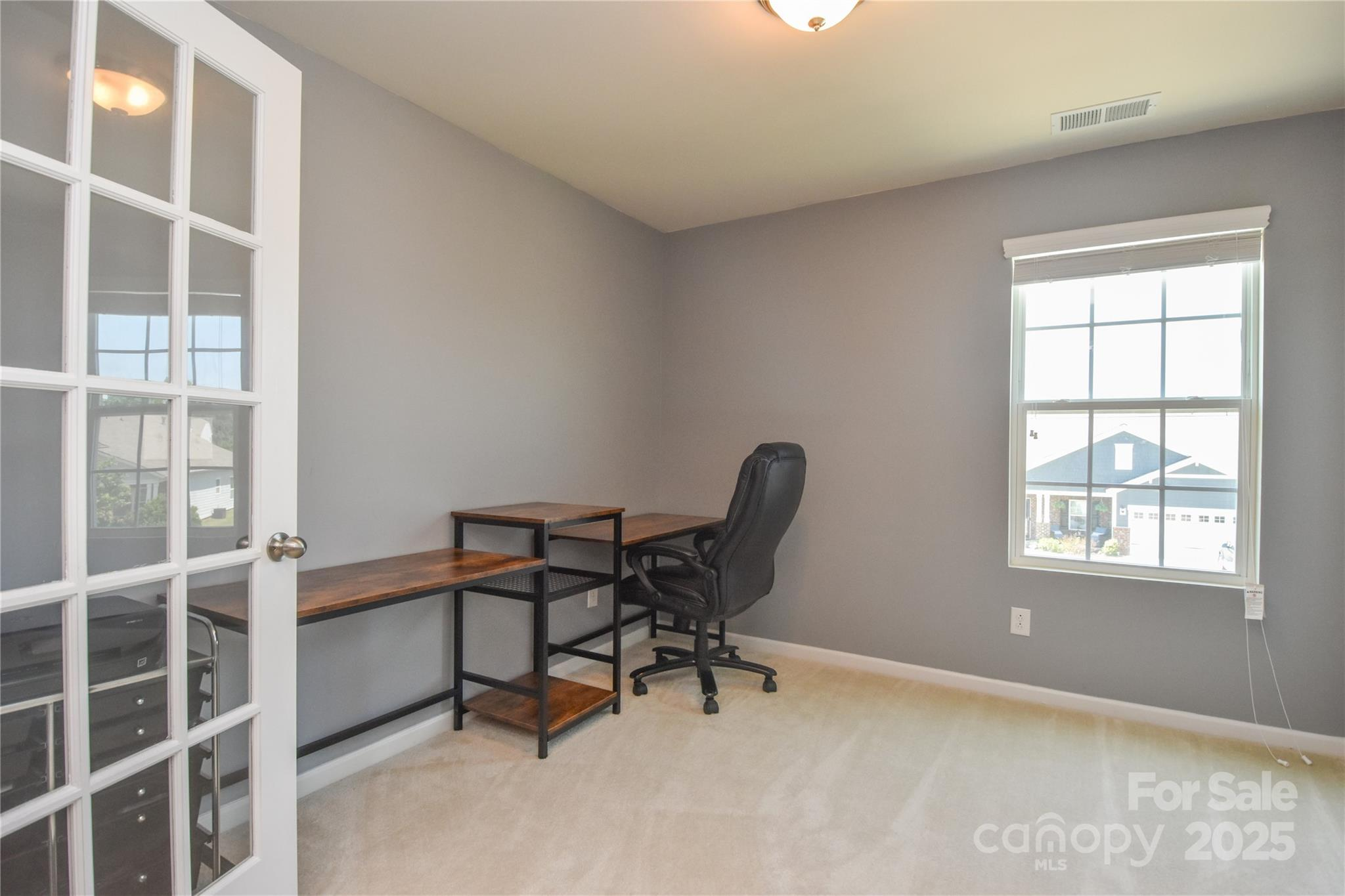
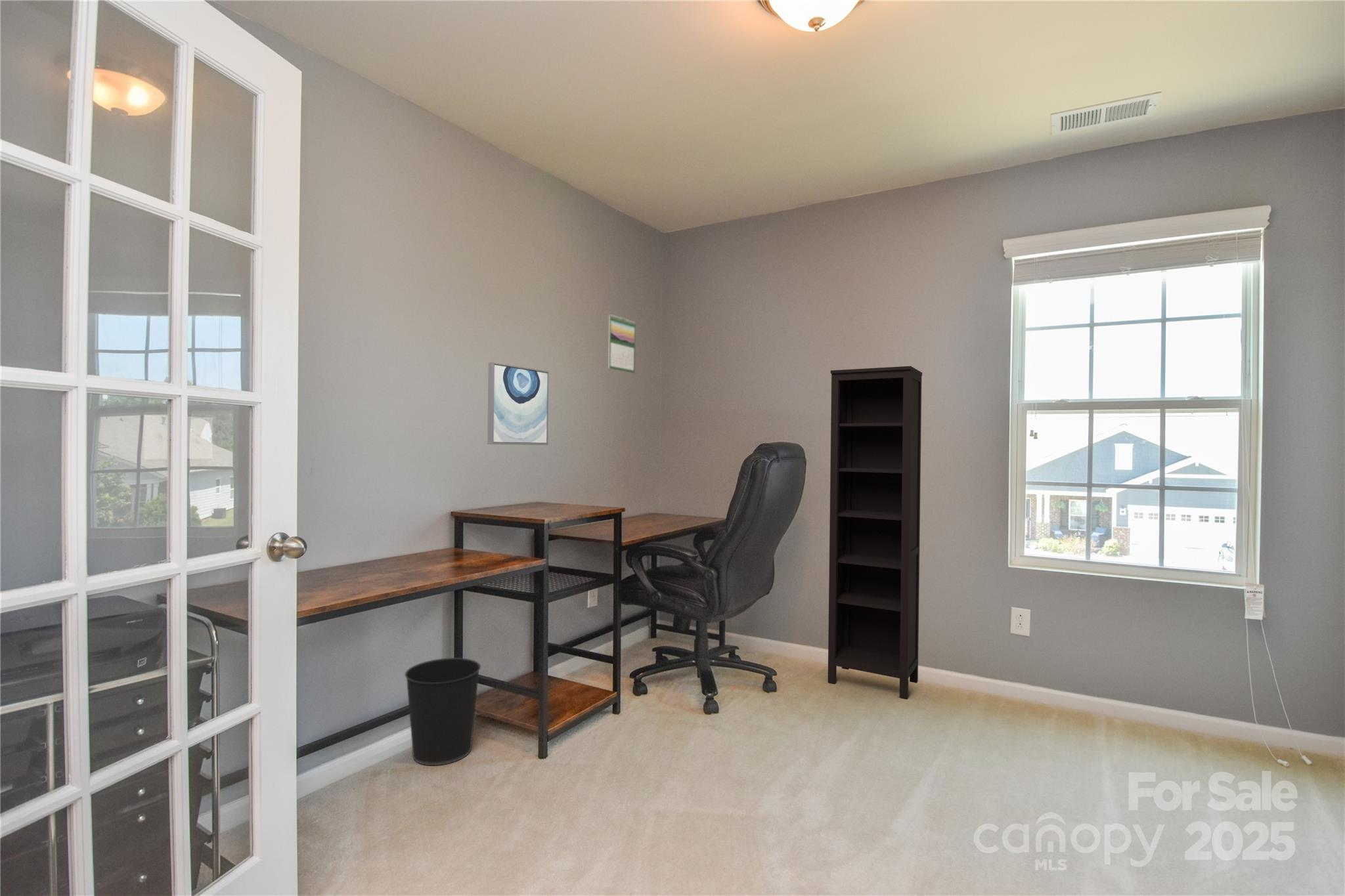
+ wall art [487,362,550,446]
+ calendar [607,314,636,374]
+ wastebasket [404,657,481,766]
+ bookcase [827,366,923,700]
